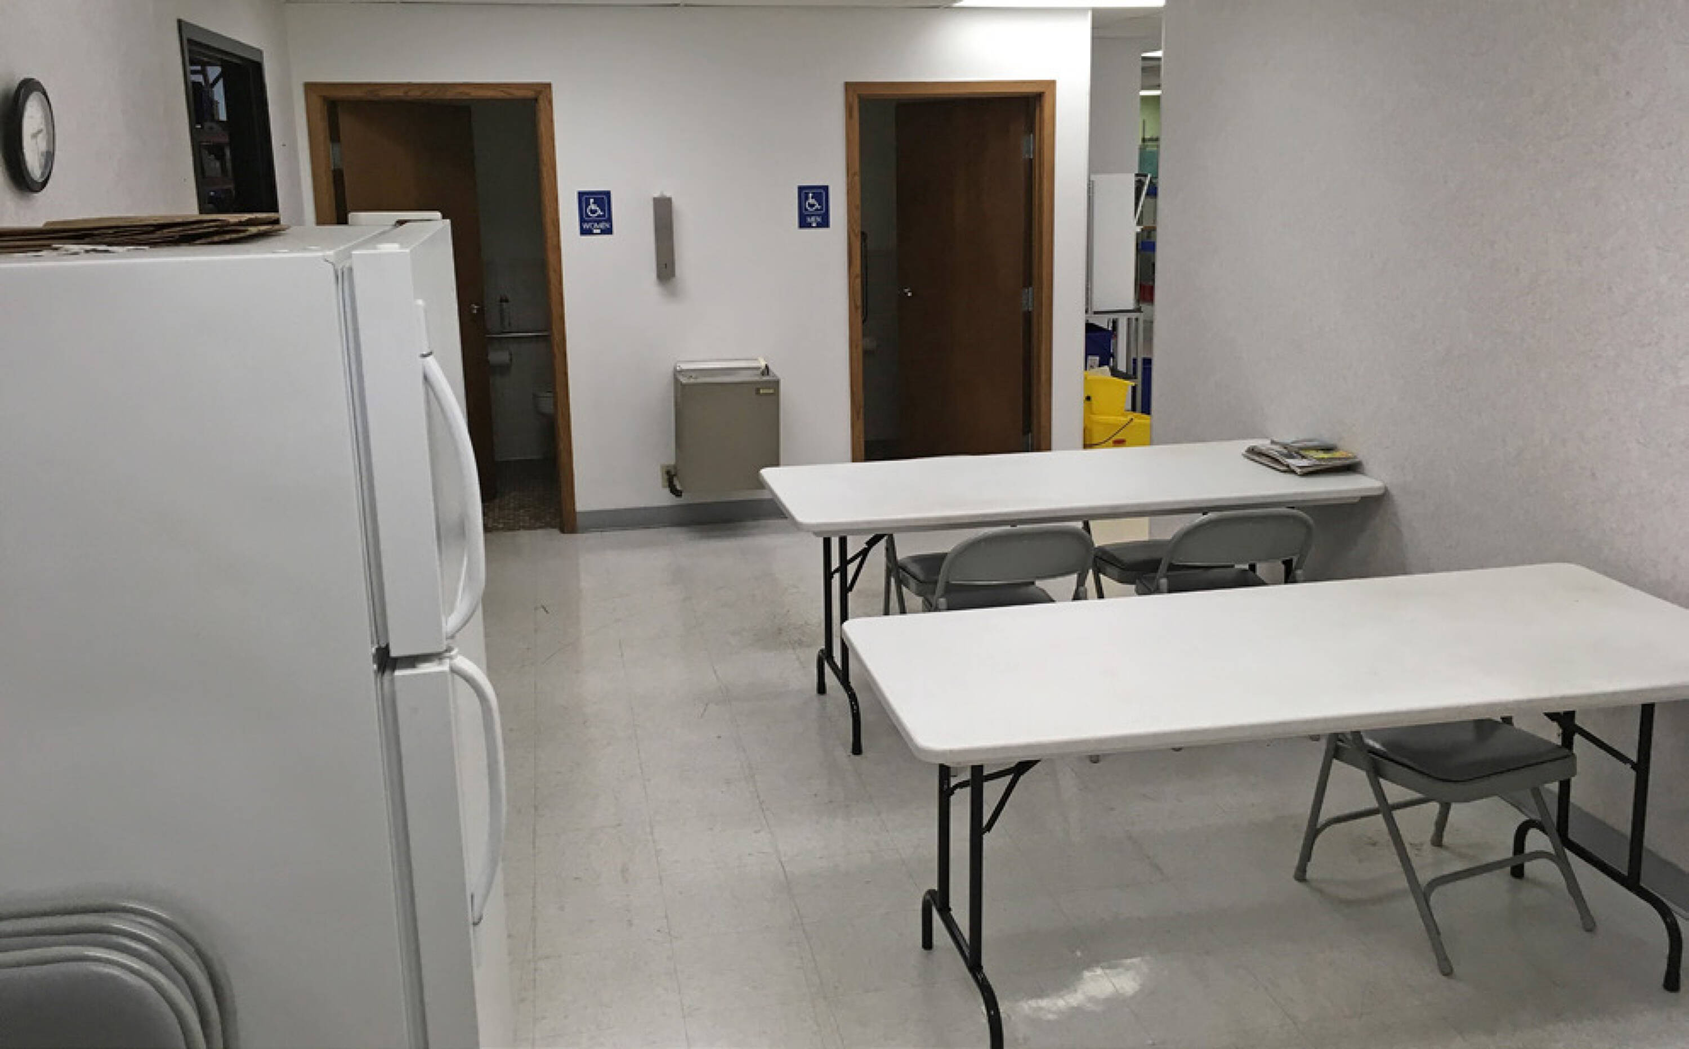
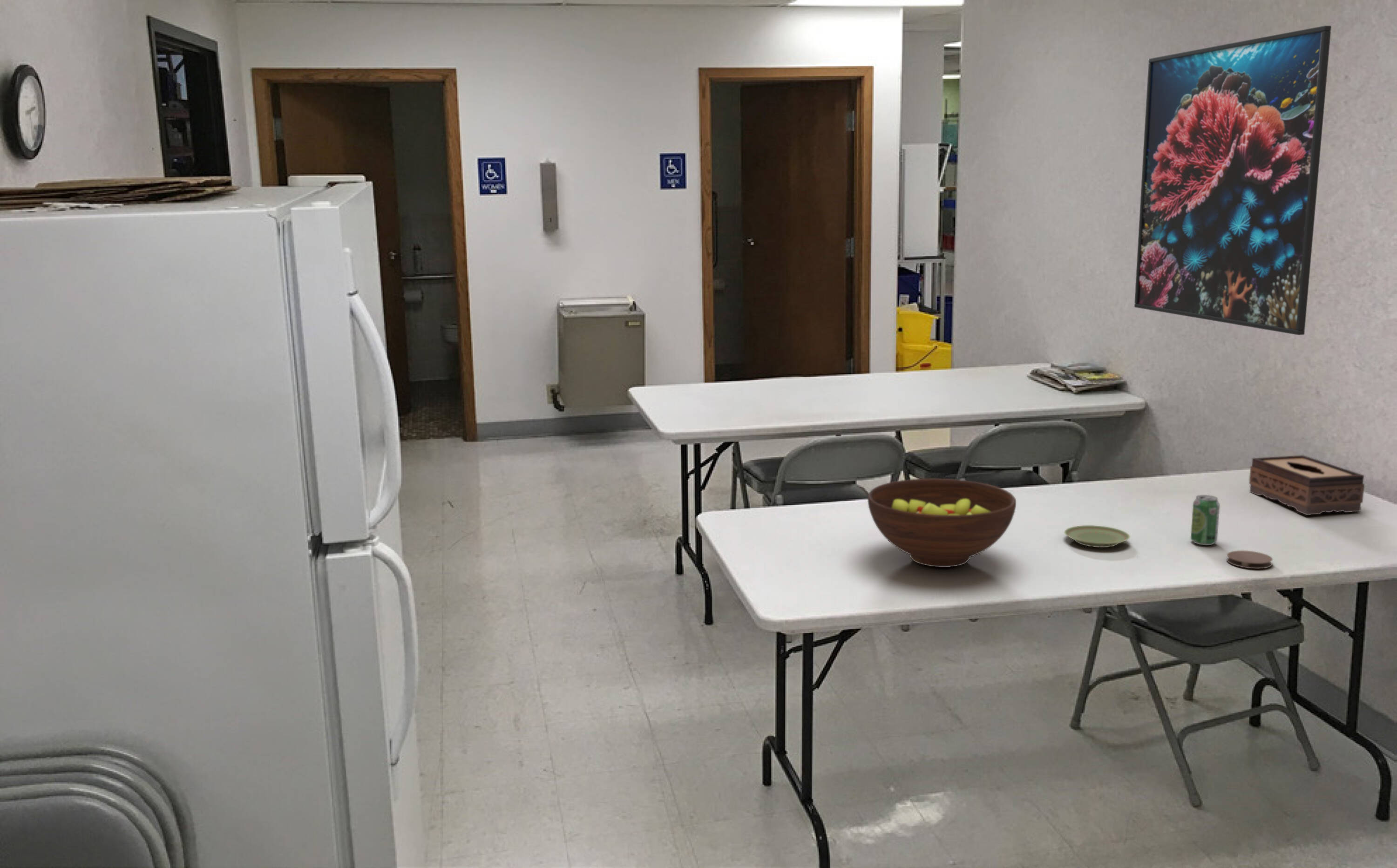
+ beverage can [1190,495,1221,546]
+ fruit bowl [867,478,1017,568]
+ plate [1064,525,1130,548]
+ coaster [1226,550,1273,570]
+ tissue box [1248,454,1365,515]
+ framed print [1134,25,1332,336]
